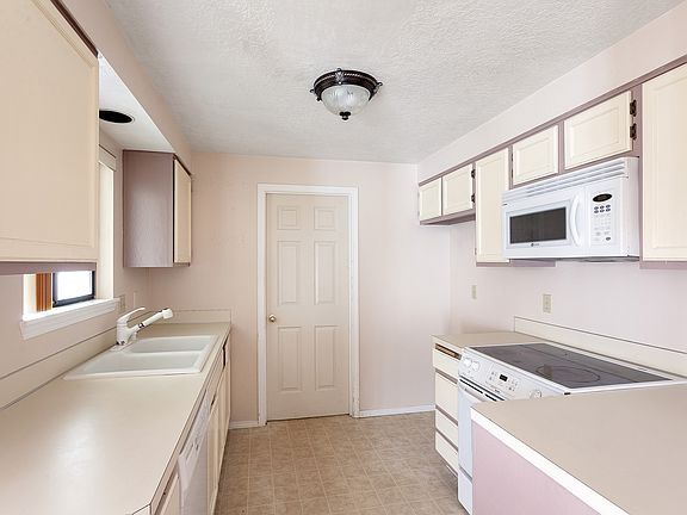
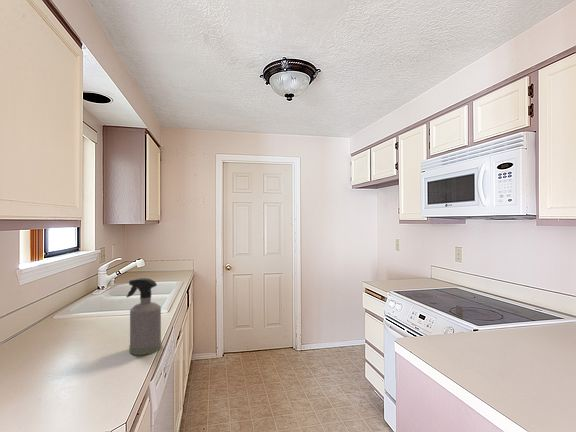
+ spray bottle [125,277,163,356]
